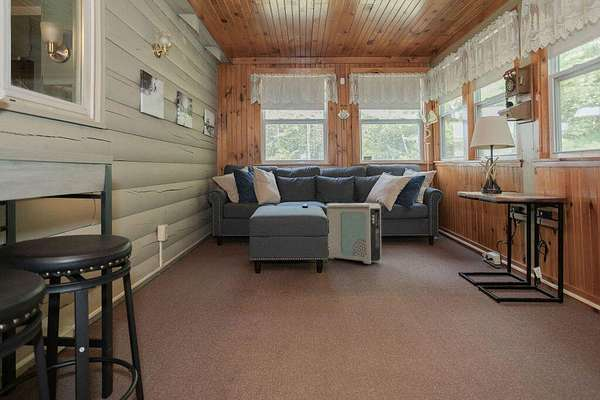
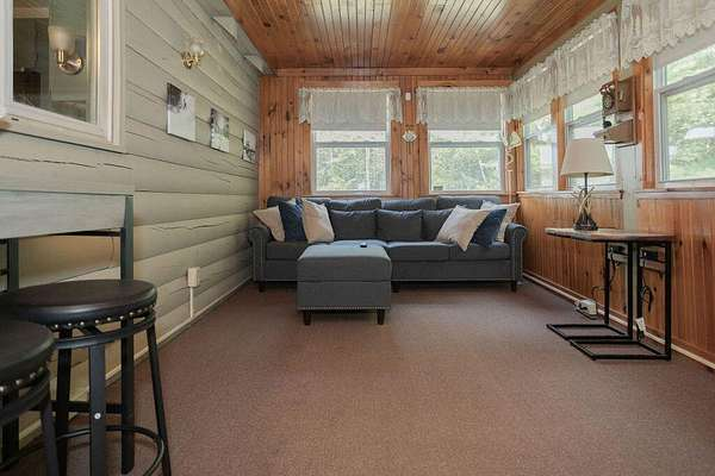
- air purifier [326,202,382,265]
